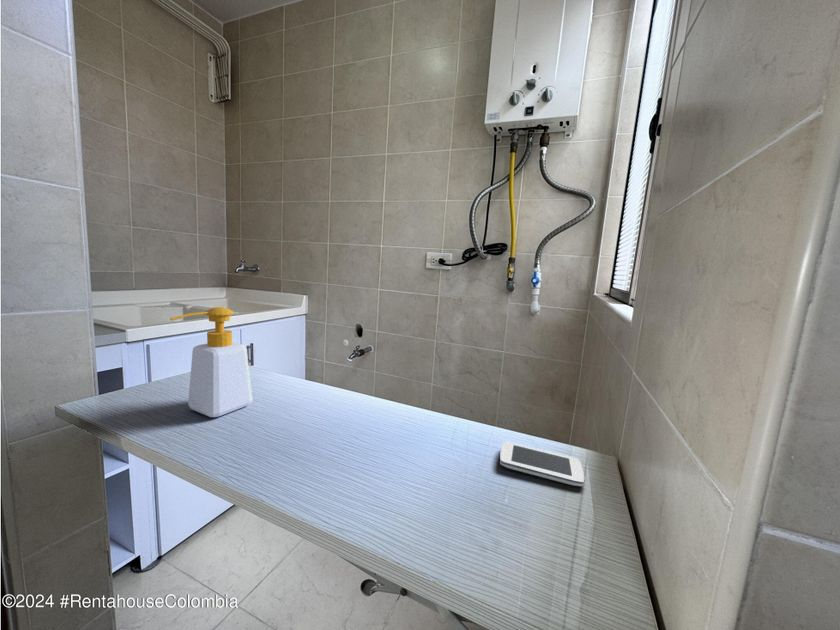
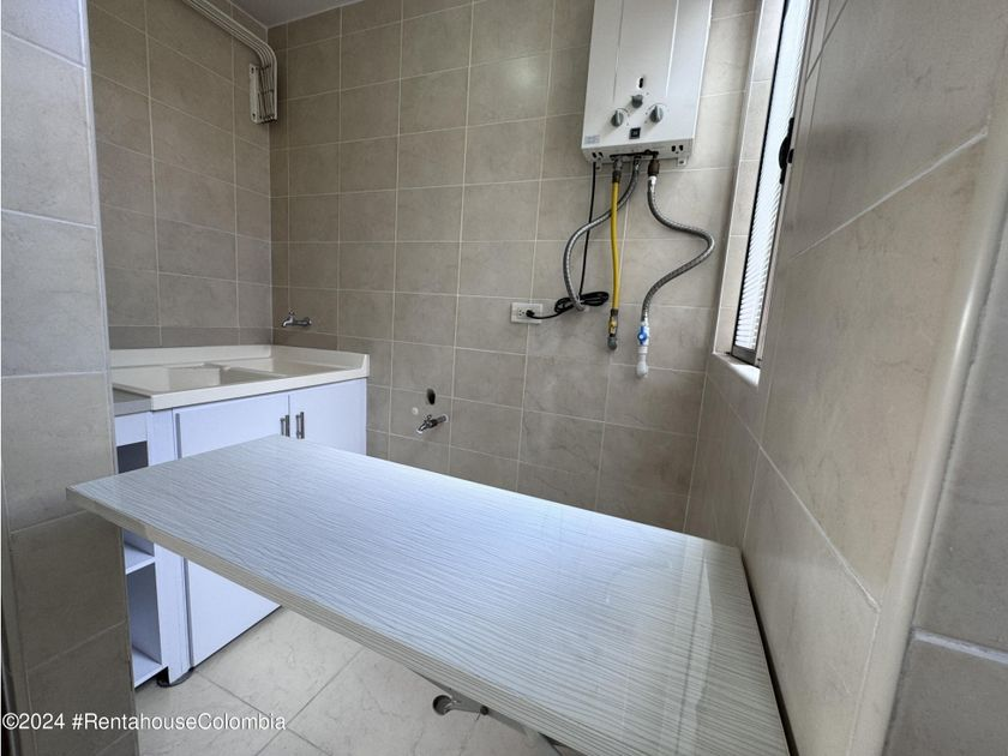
- soap bottle [169,306,254,418]
- smartphone [499,440,585,487]
